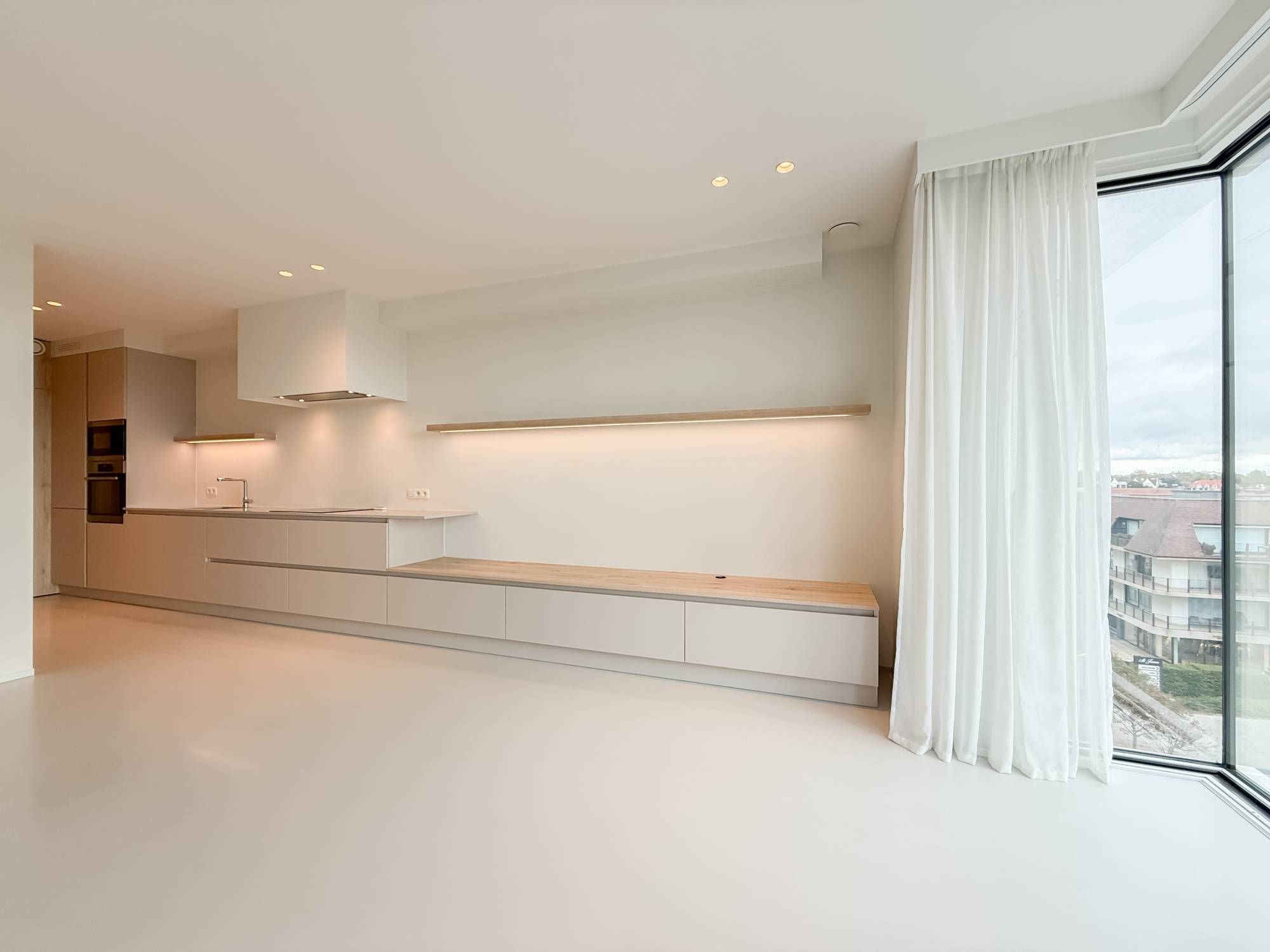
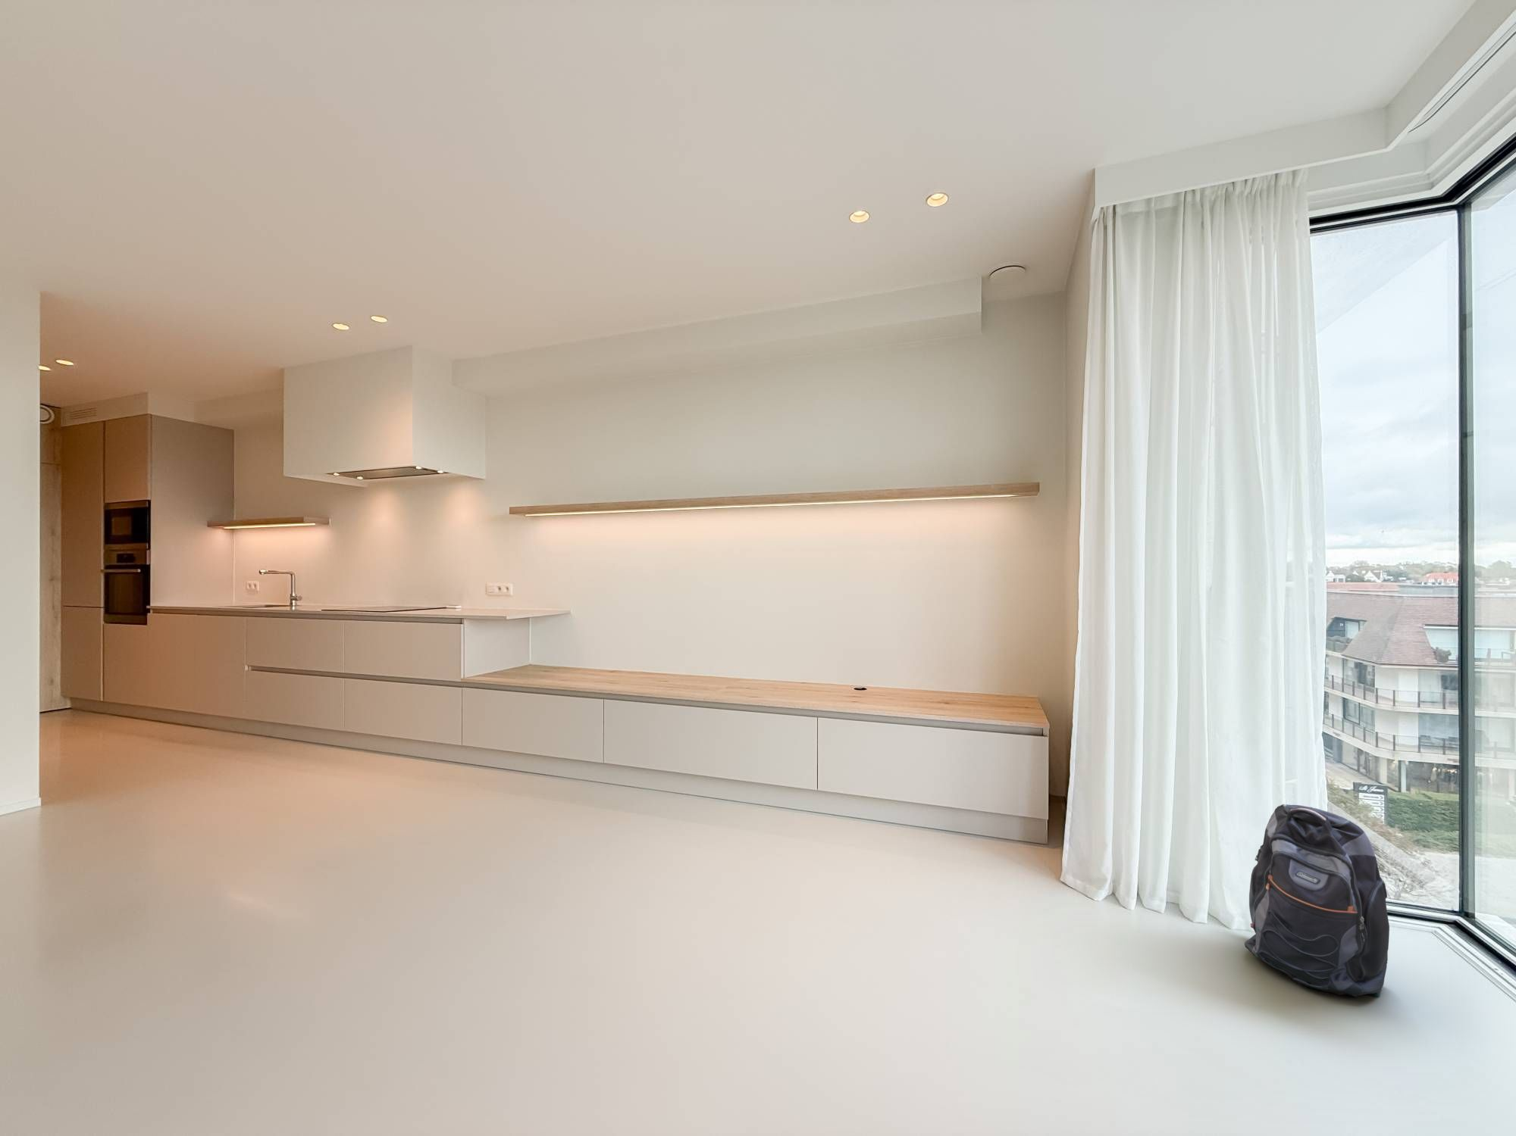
+ backpack [1244,803,1391,998]
